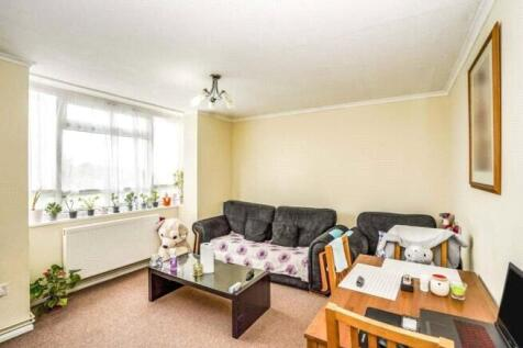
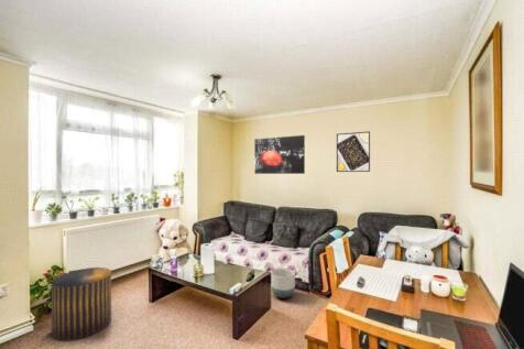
+ planter [270,268,296,299]
+ stool [51,266,112,342]
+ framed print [336,130,371,173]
+ wall art [253,134,306,175]
